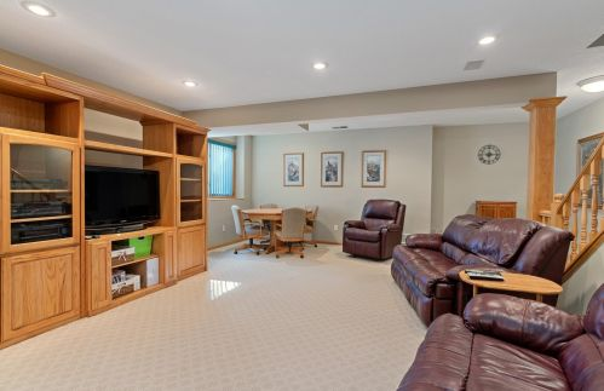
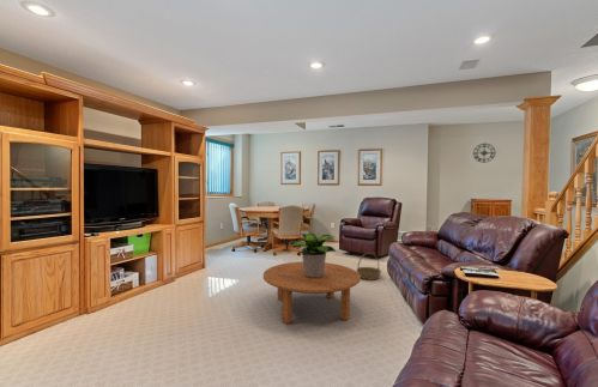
+ potted plant [289,232,338,278]
+ basket [355,252,382,282]
+ coffee table [262,261,362,325]
